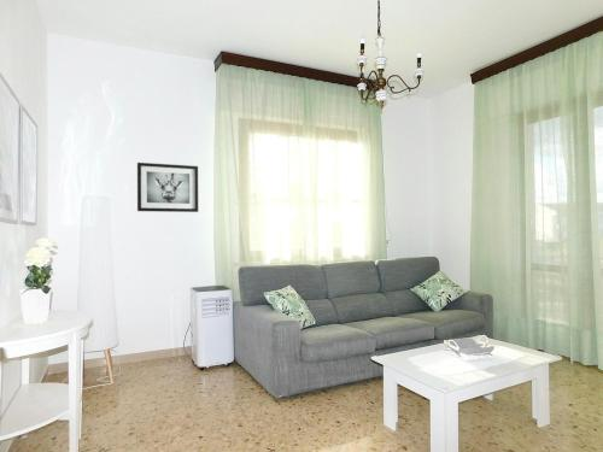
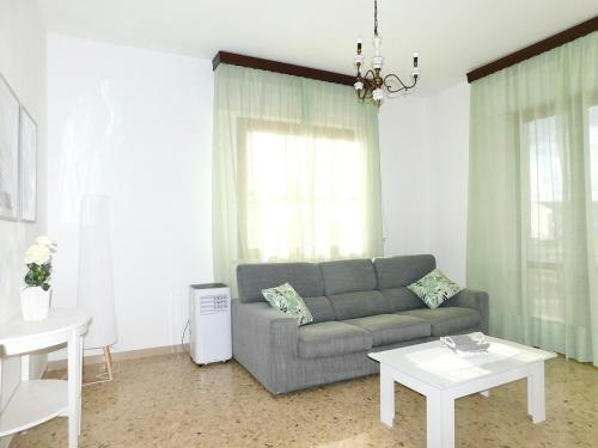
- wall art [136,162,199,213]
